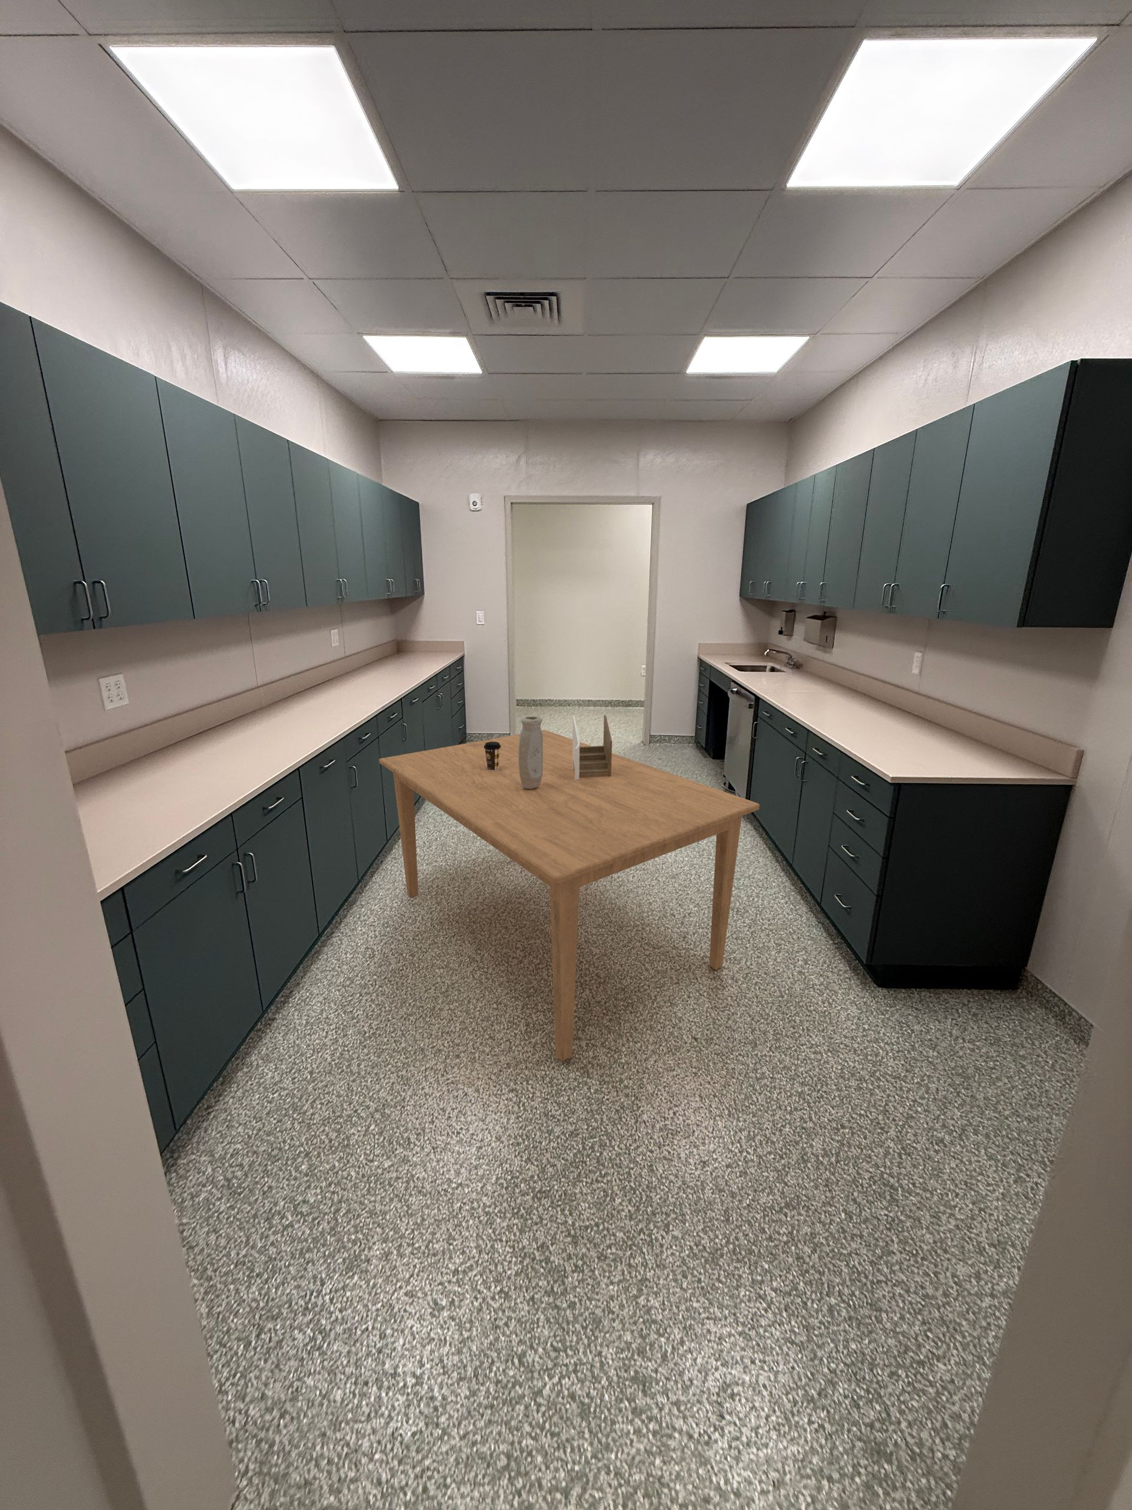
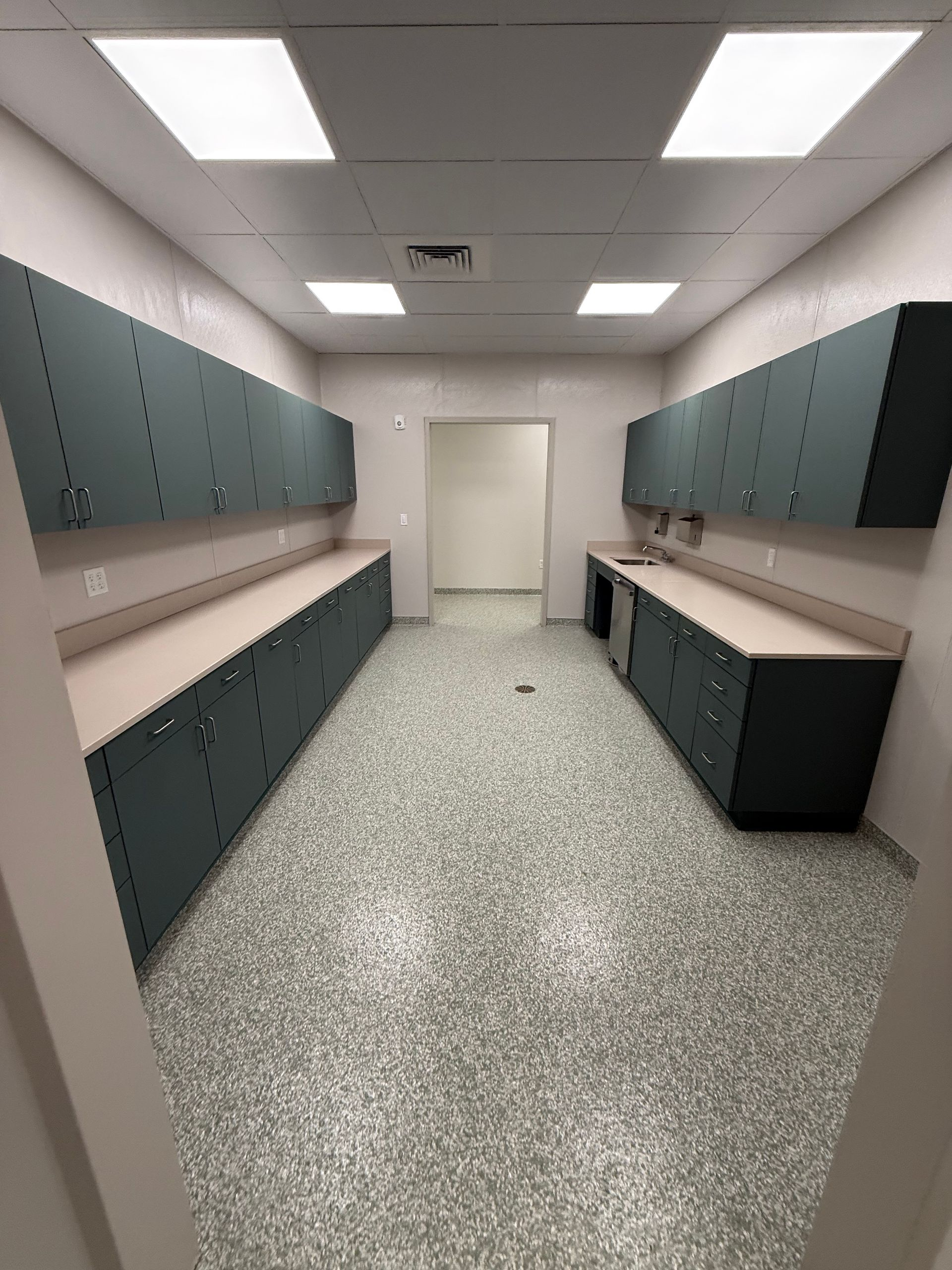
- napkin holder [572,715,612,780]
- coffee cup [484,742,501,770]
- vase [518,716,543,789]
- dining table [378,730,760,1062]
